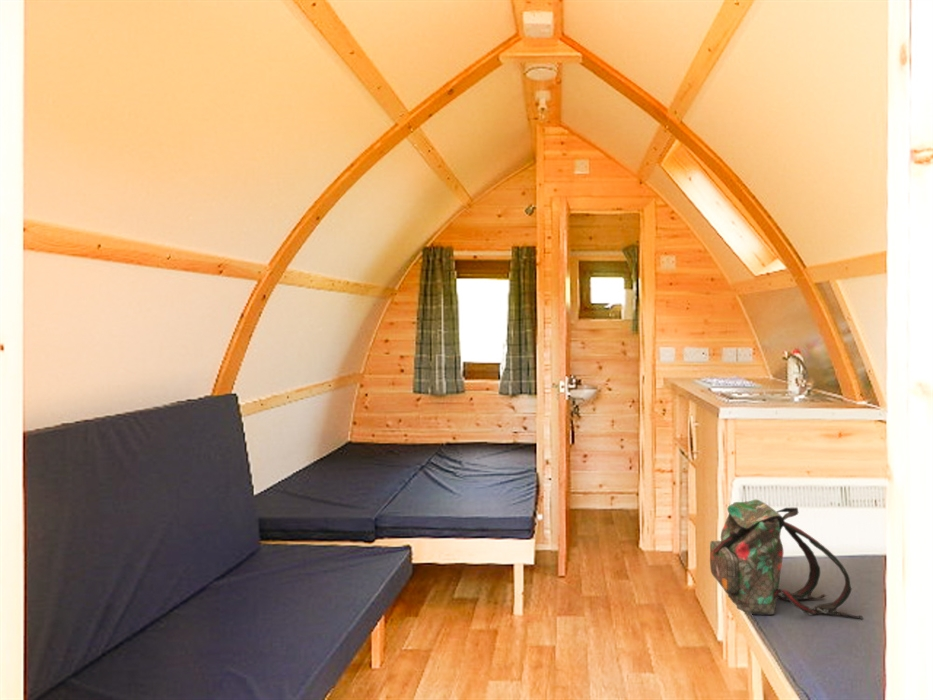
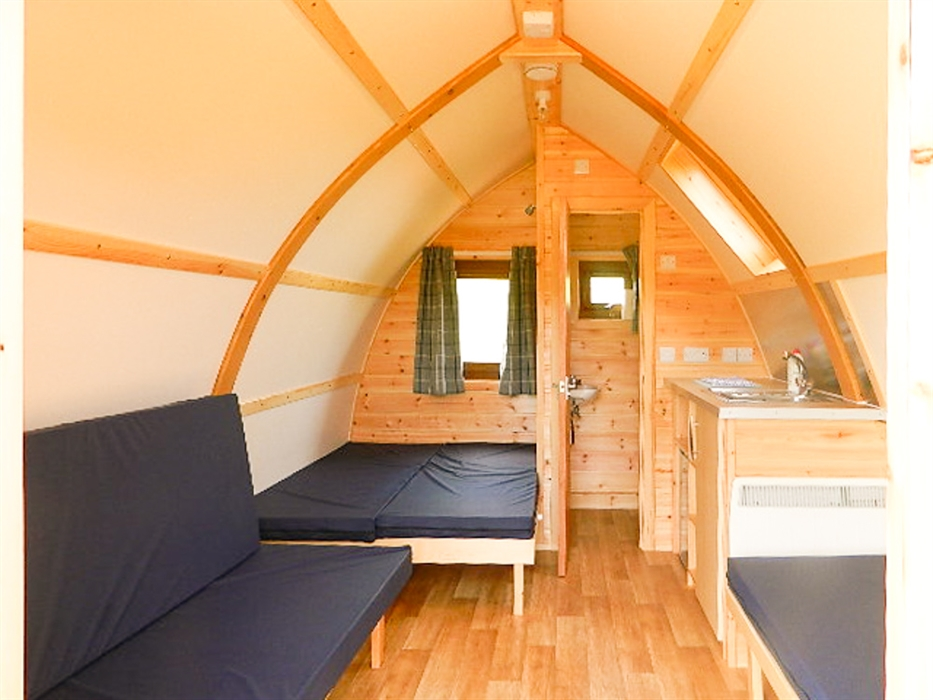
- backpack [709,498,864,620]
